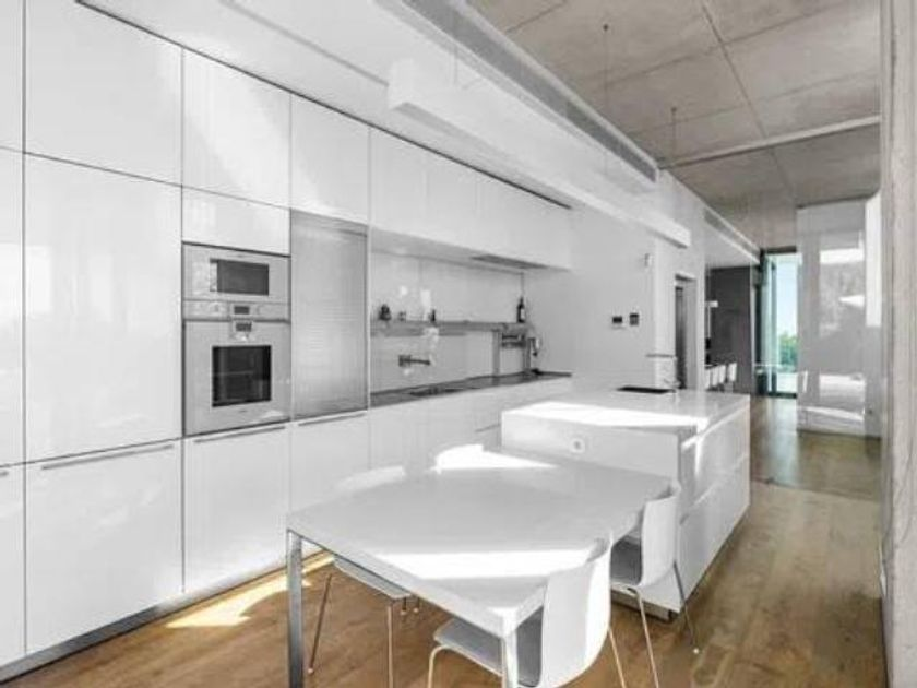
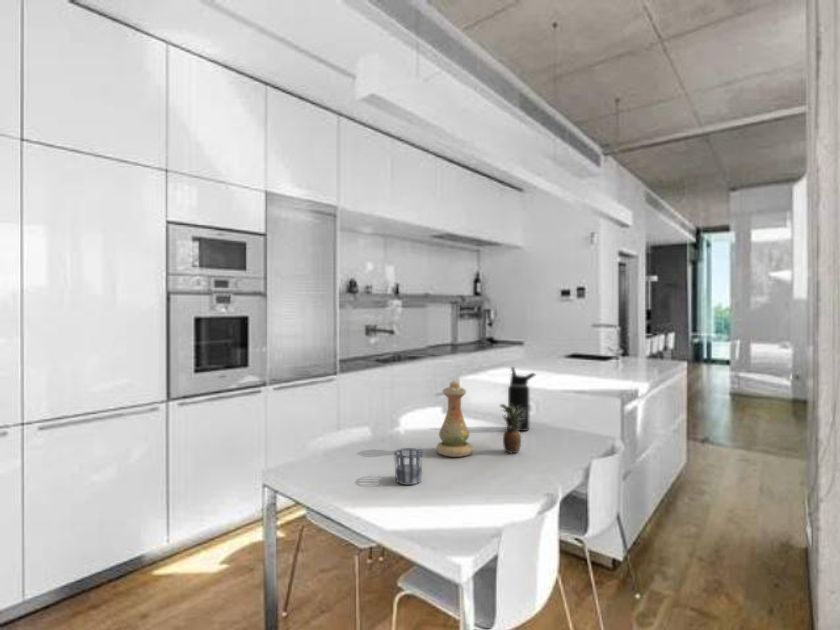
+ water bottle [507,366,536,432]
+ vase [435,379,474,458]
+ fruit [499,403,526,454]
+ cup [393,447,424,486]
